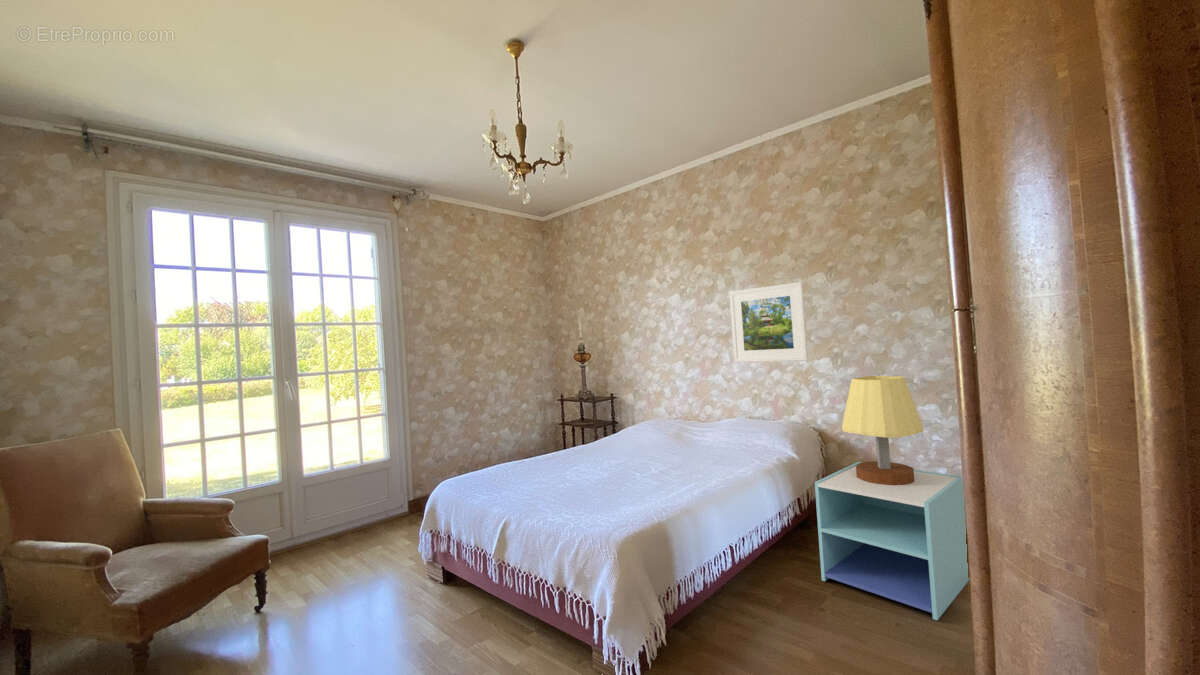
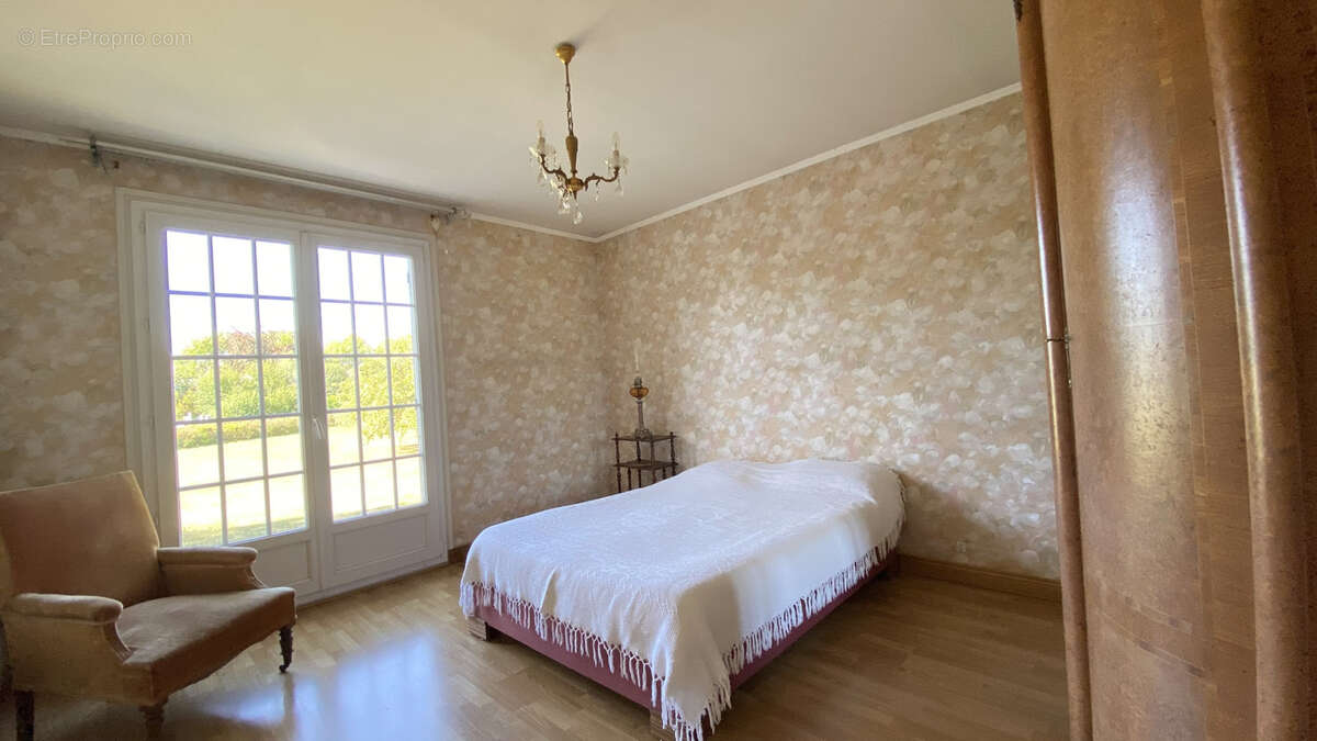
- table lamp [841,375,924,485]
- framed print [729,281,809,363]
- nightstand [814,461,970,621]
